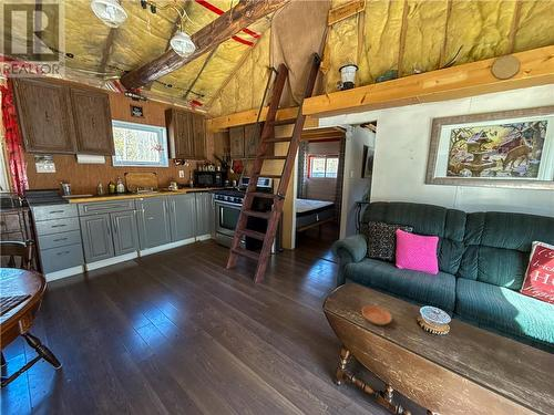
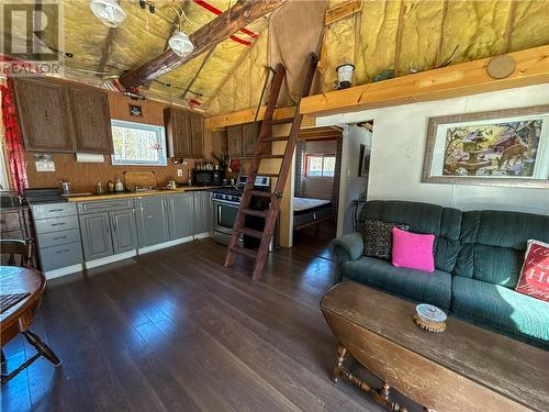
- saucer [361,304,393,326]
